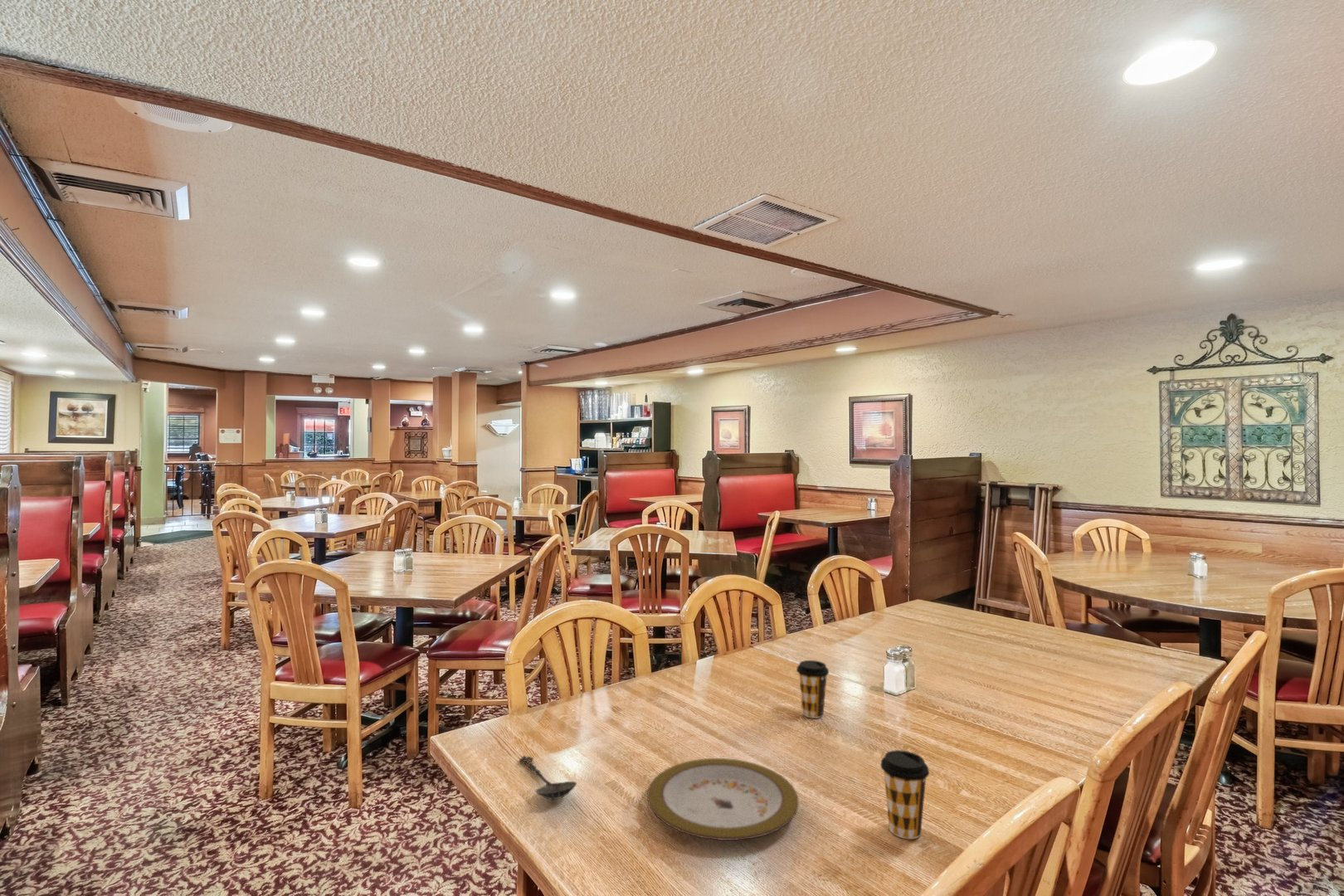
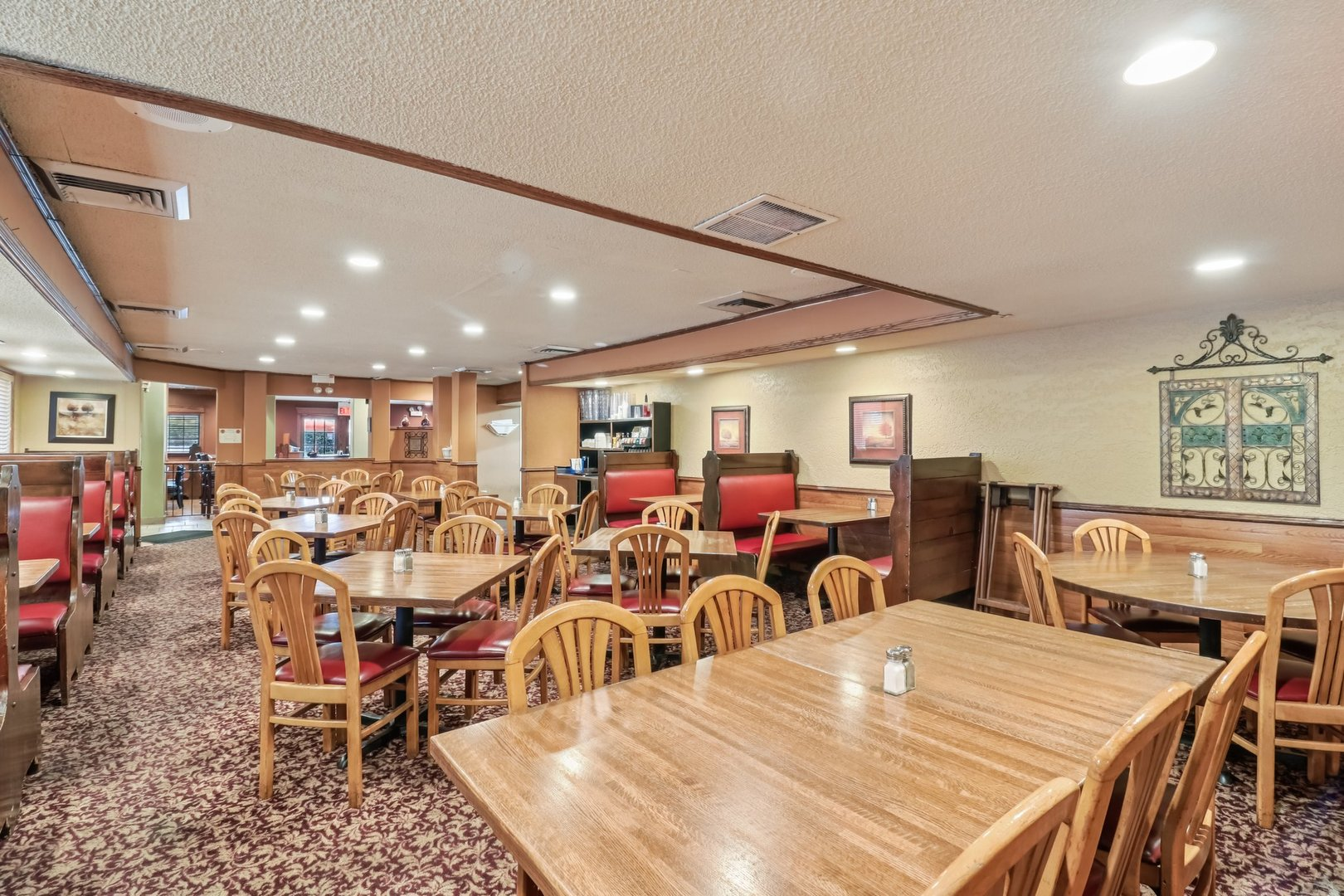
- coffee cup [796,660,830,719]
- spoon [519,755,577,801]
- plate [646,757,800,841]
- coffee cup [879,749,930,840]
